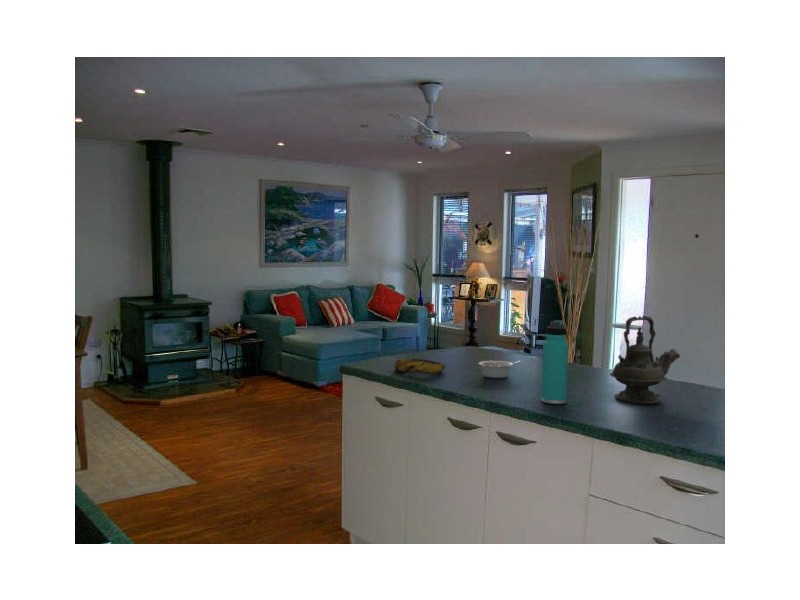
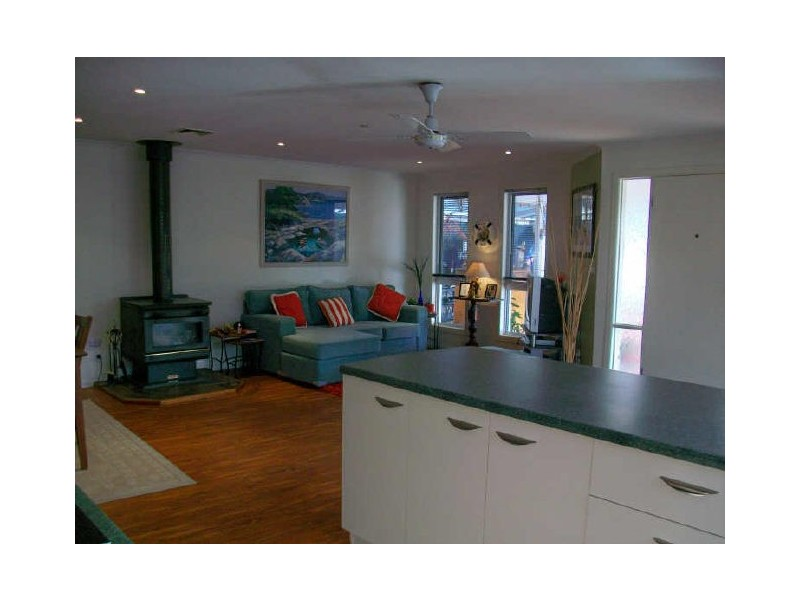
- legume [477,360,520,379]
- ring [394,358,446,376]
- thermos bottle [540,319,569,405]
- teapot [609,315,681,405]
